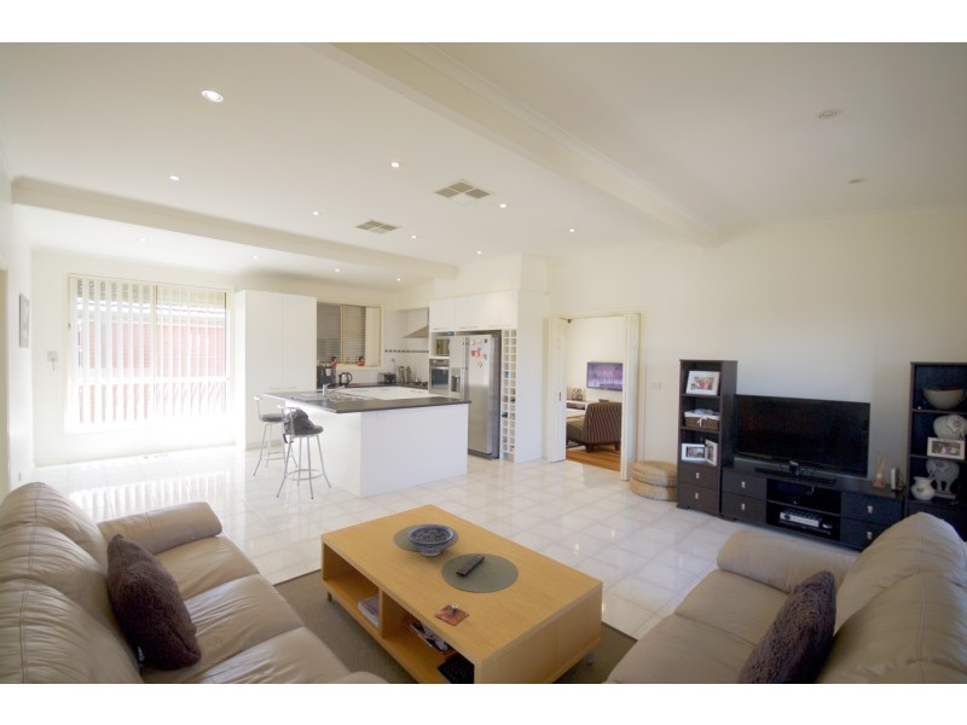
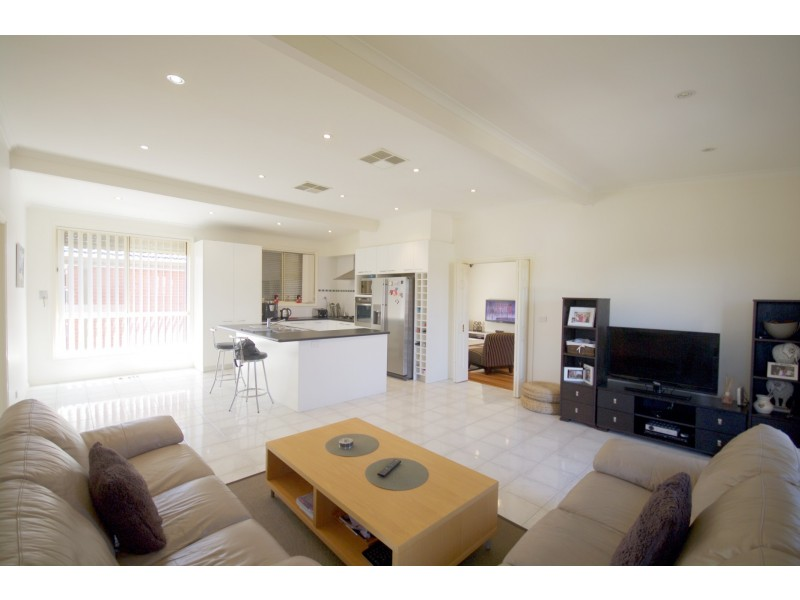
- decorative bowl [406,523,456,557]
- cup [433,603,470,626]
